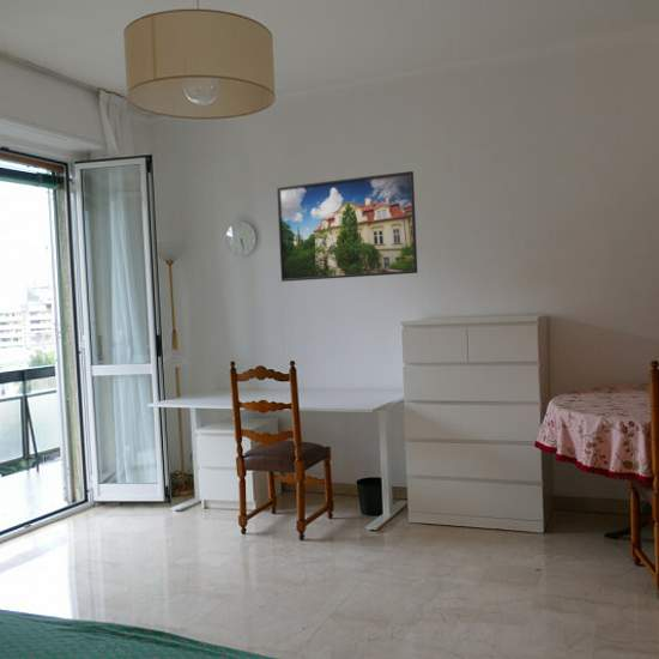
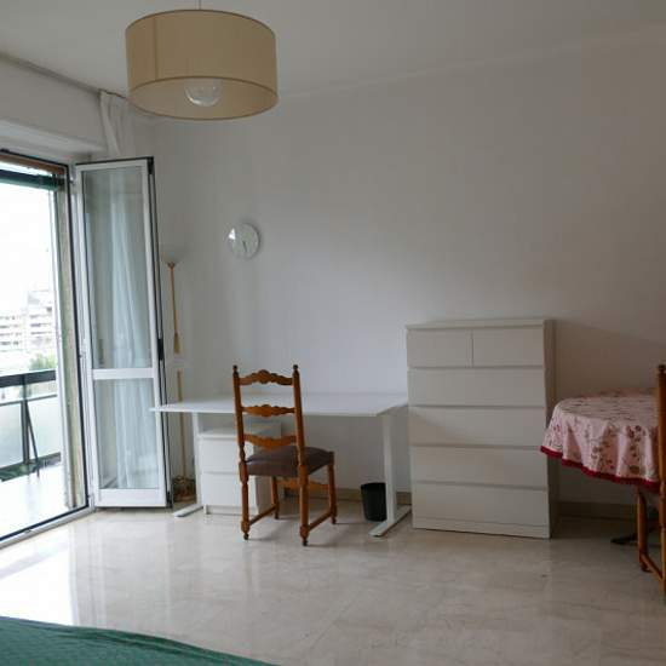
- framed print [276,170,418,283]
